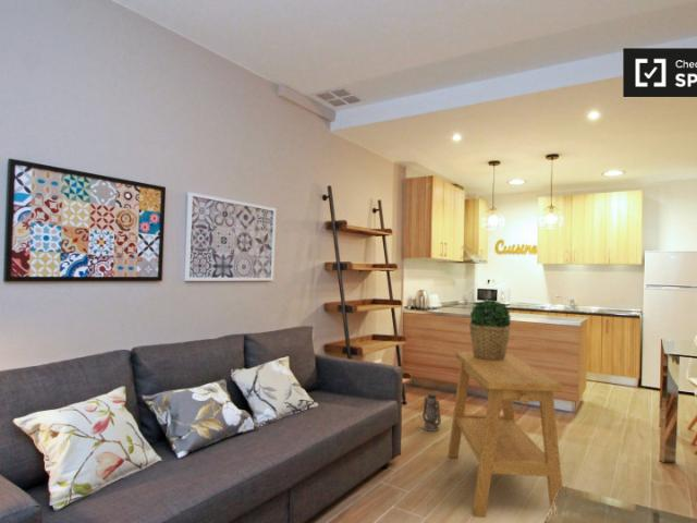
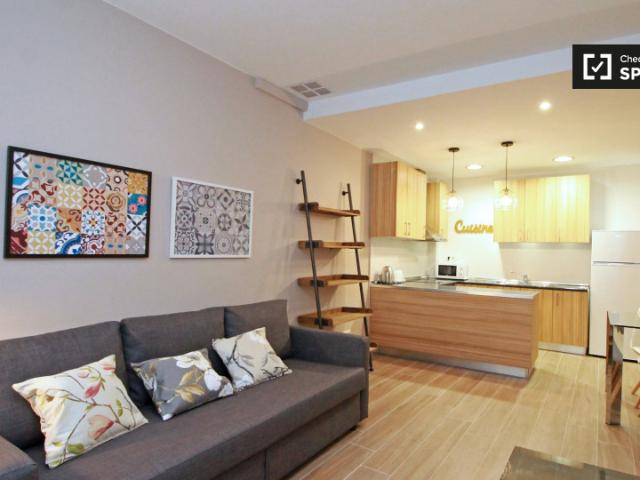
- potted plant [468,299,513,360]
- side table [447,351,563,519]
- lantern [418,391,442,433]
